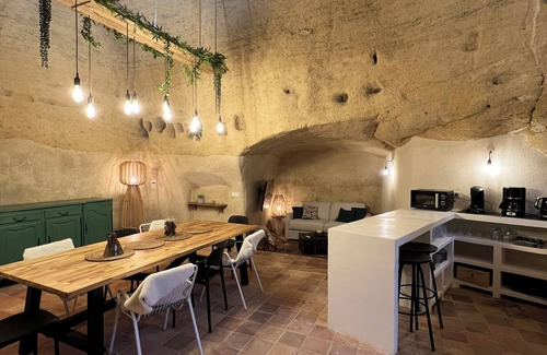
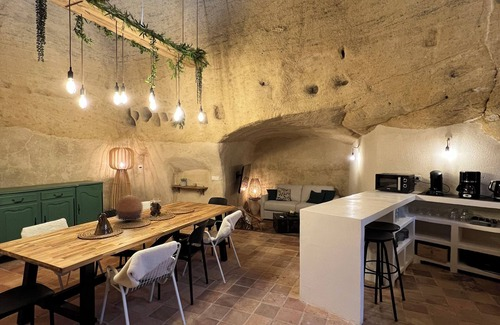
+ decorative bowl [115,194,144,222]
